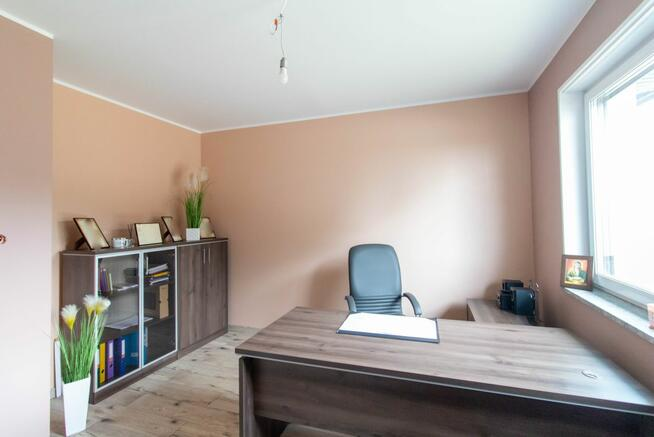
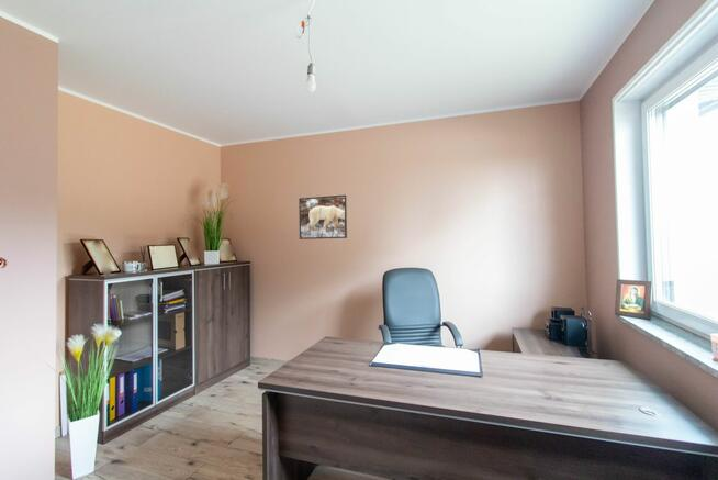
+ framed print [298,194,348,241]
